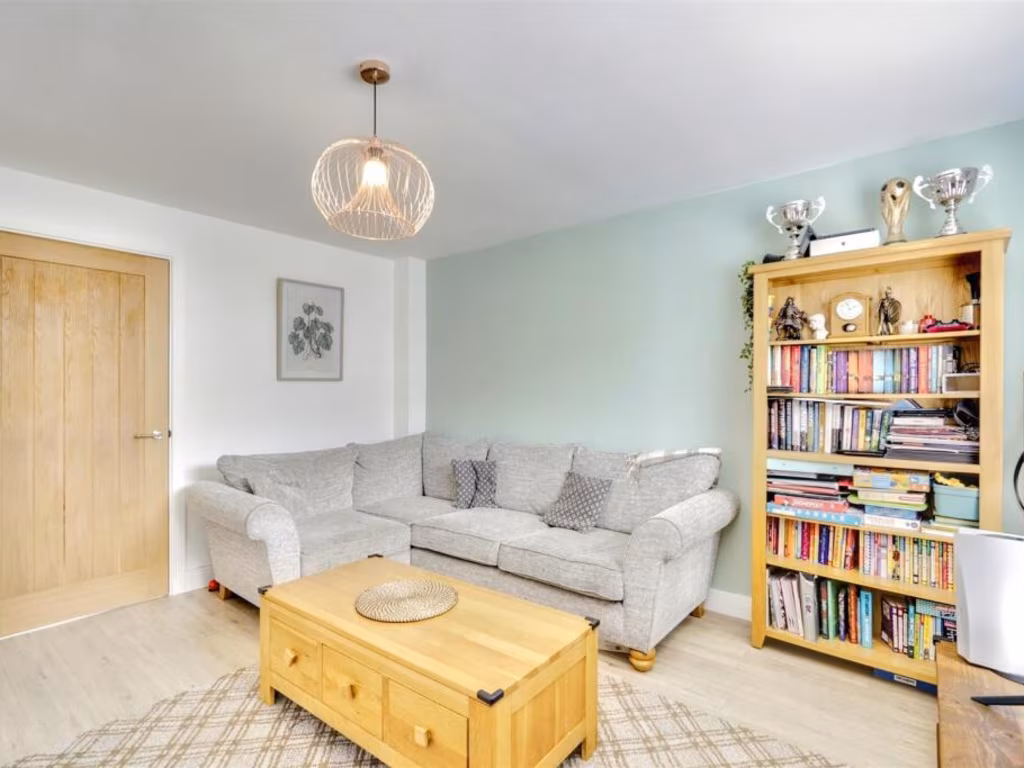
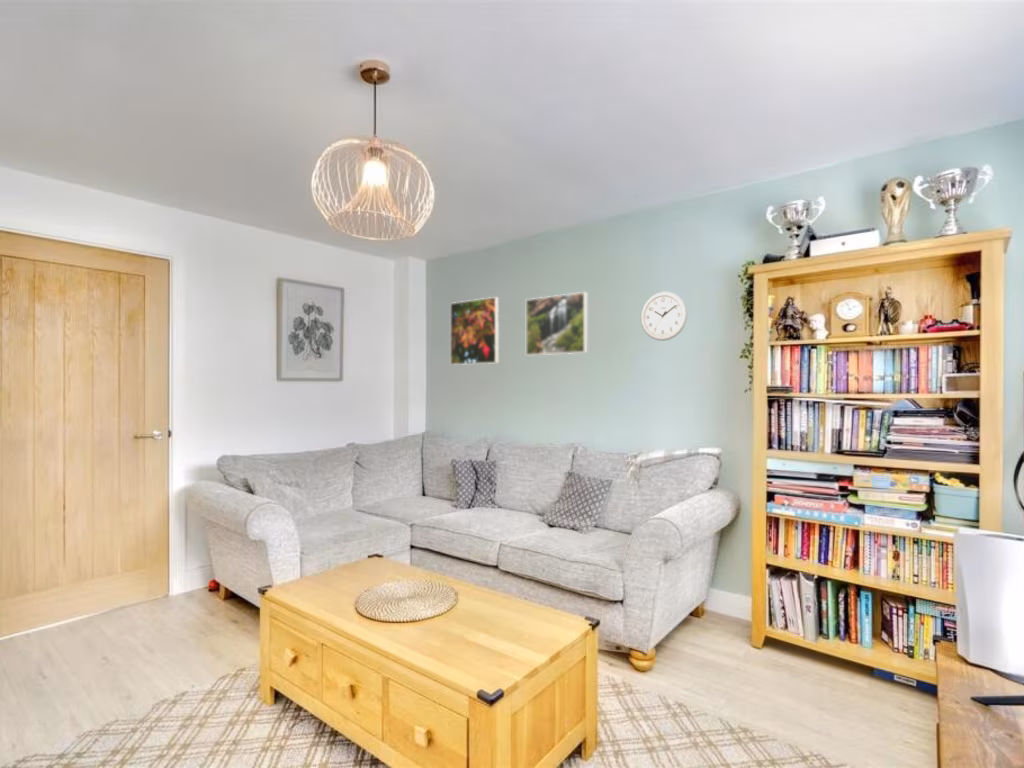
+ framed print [449,296,500,366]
+ wall clock [640,291,688,342]
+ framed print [525,291,588,356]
